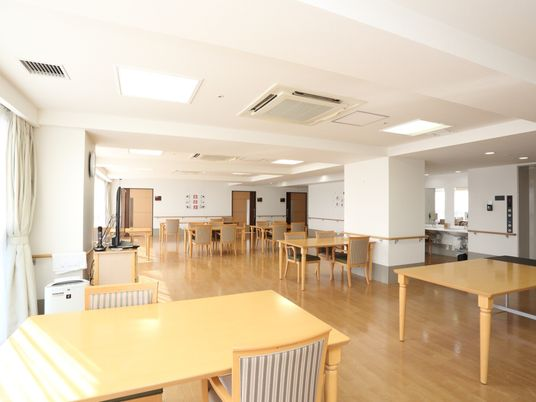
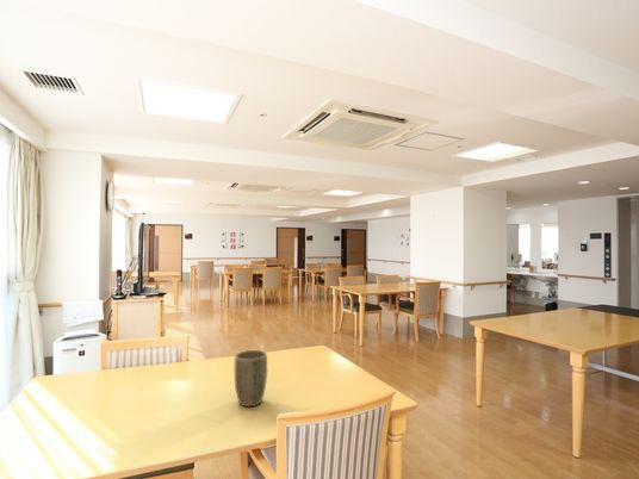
+ plant pot [234,349,268,408]
